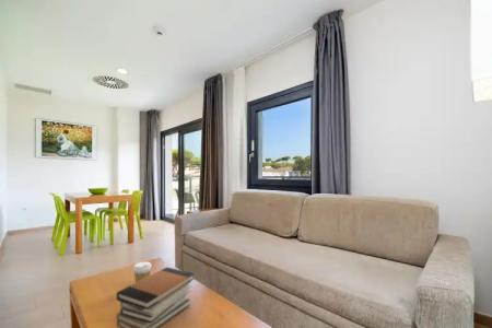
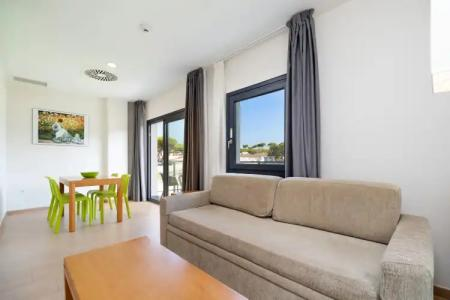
- coffee cup [132,260,152,283]
- book stack [115,266,196,328]
